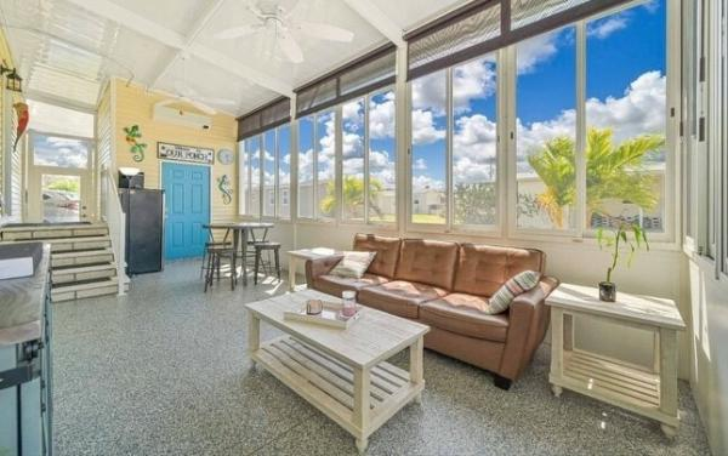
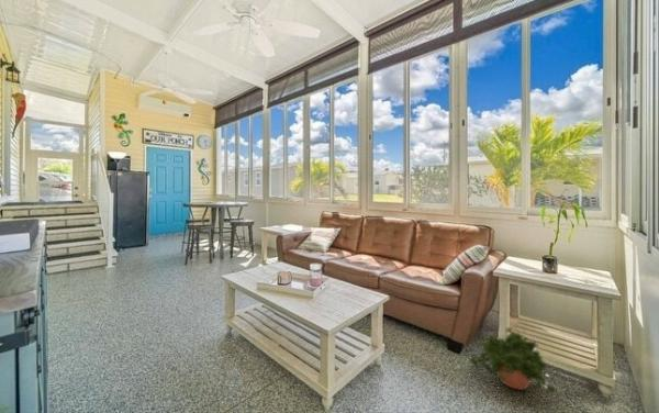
+ potted plant [469,326,559,397]
